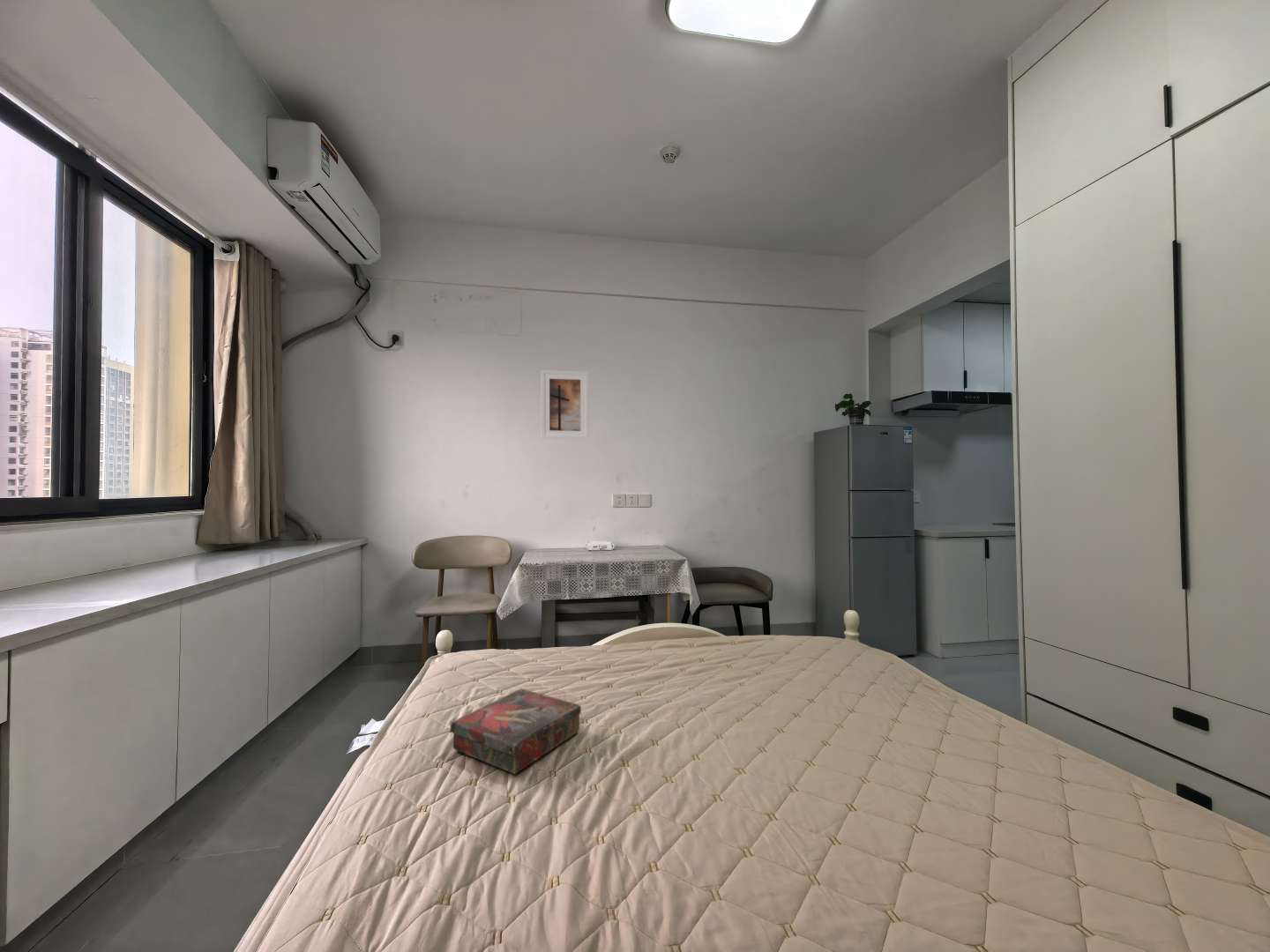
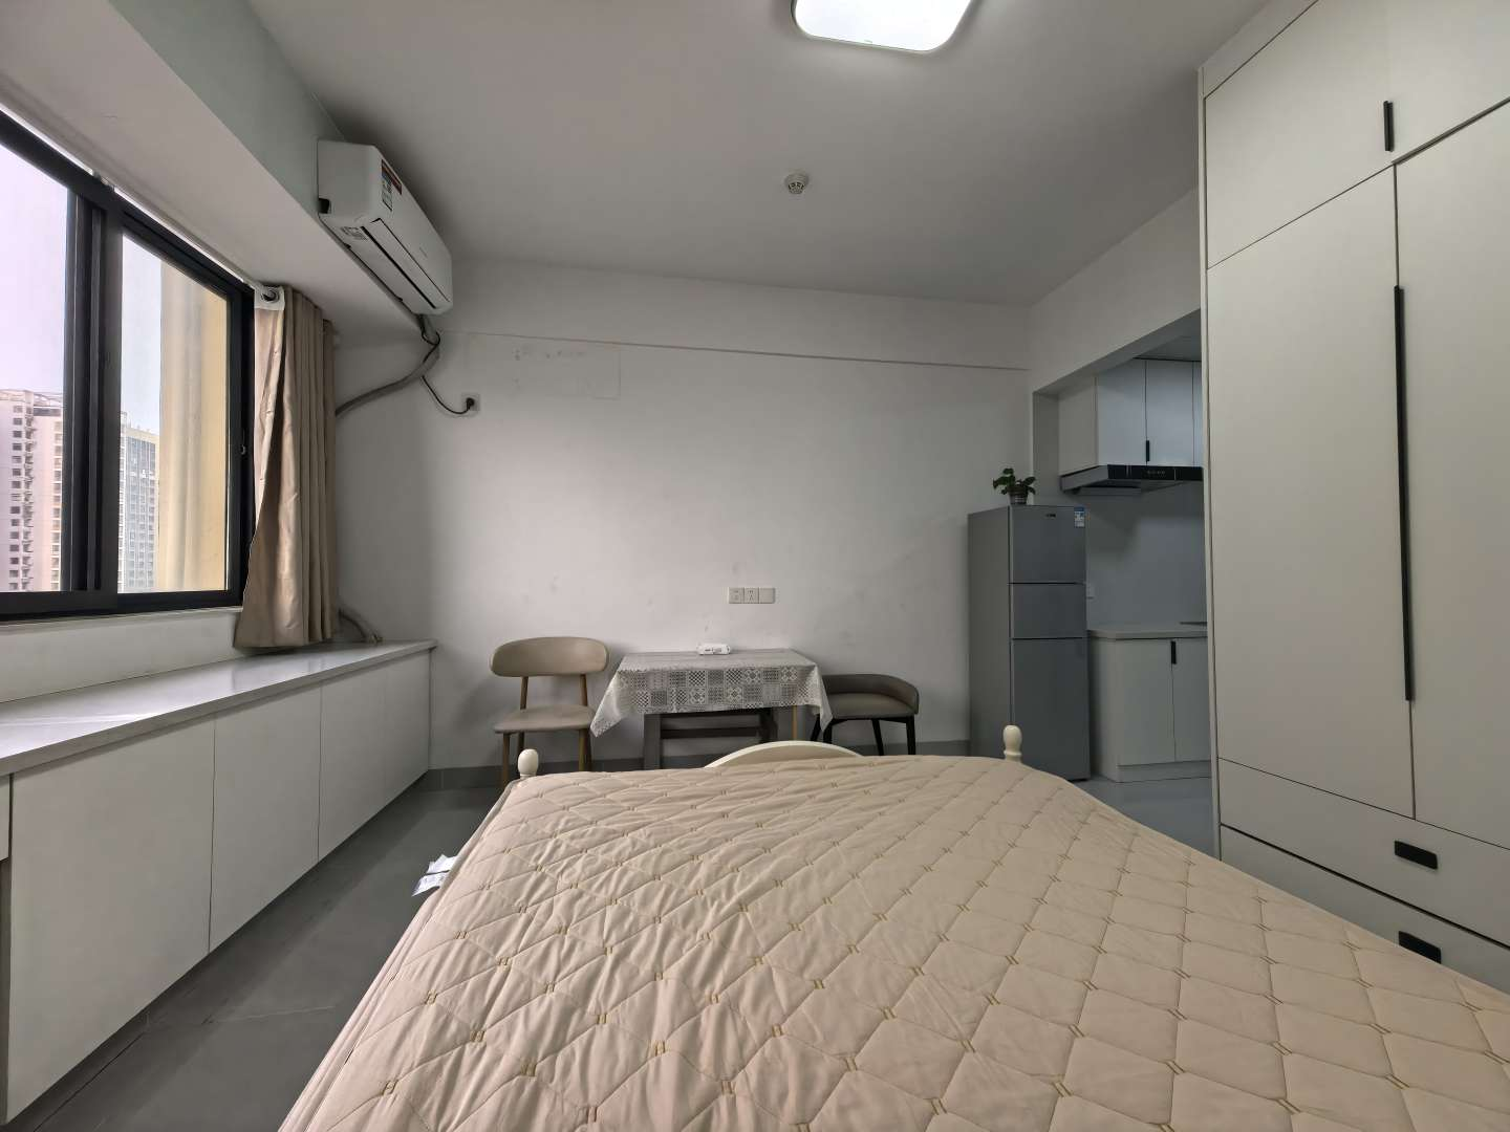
- book [450,688,582,775]
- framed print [540,369,590,441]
